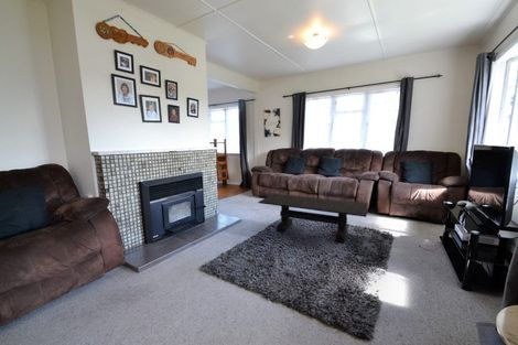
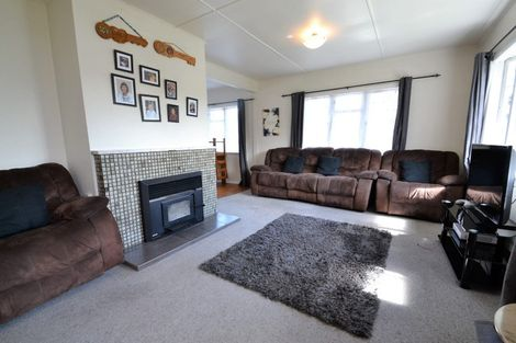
- coffee table [257,193,369,245]
